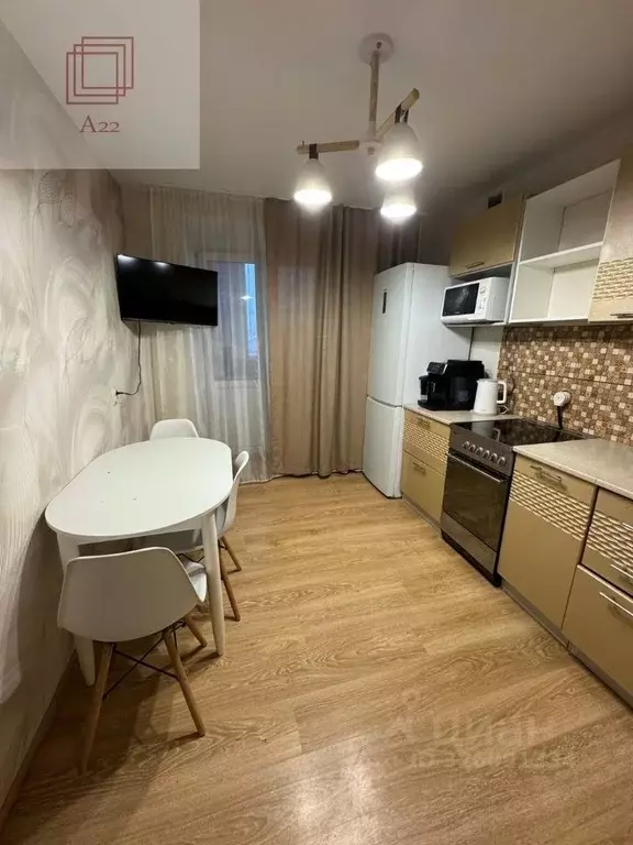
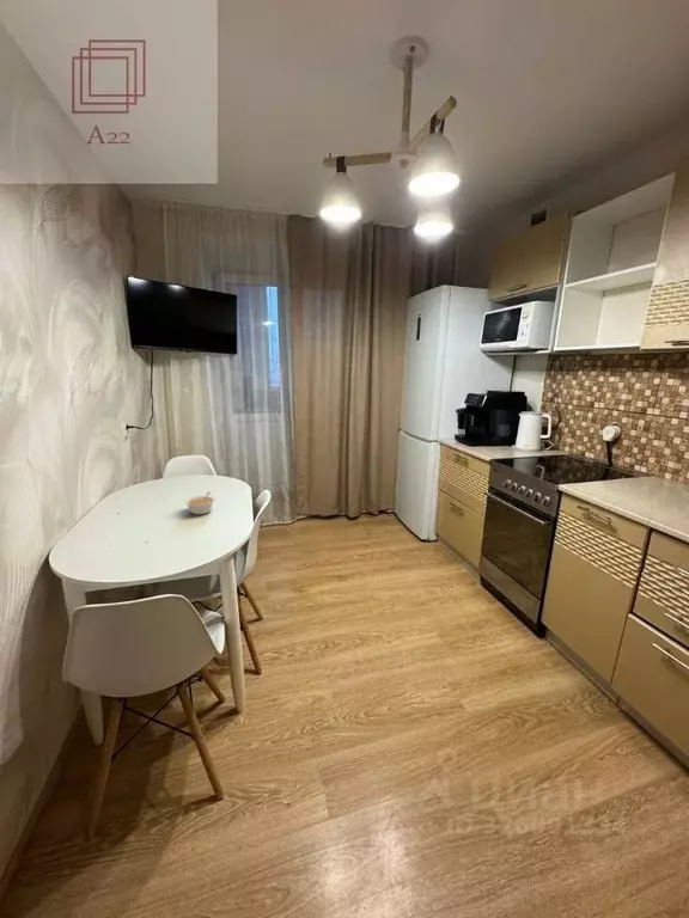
+ legume [183,490,217,515]
